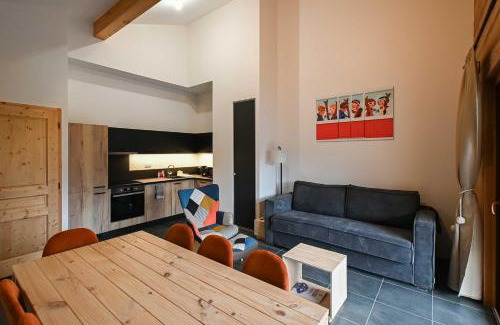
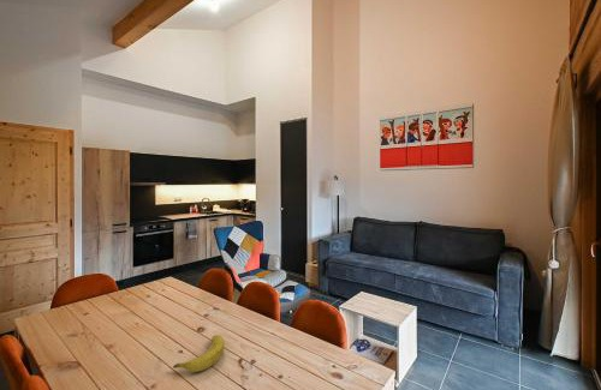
+ fruit [172,334,225,373]
